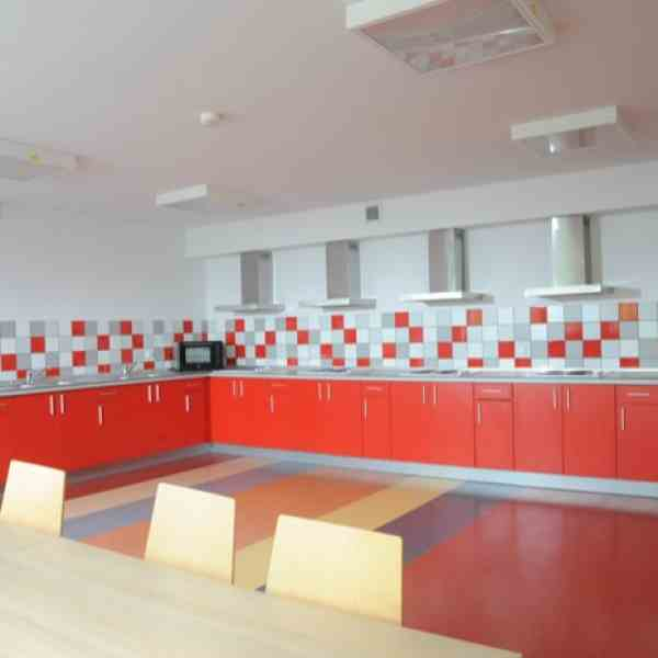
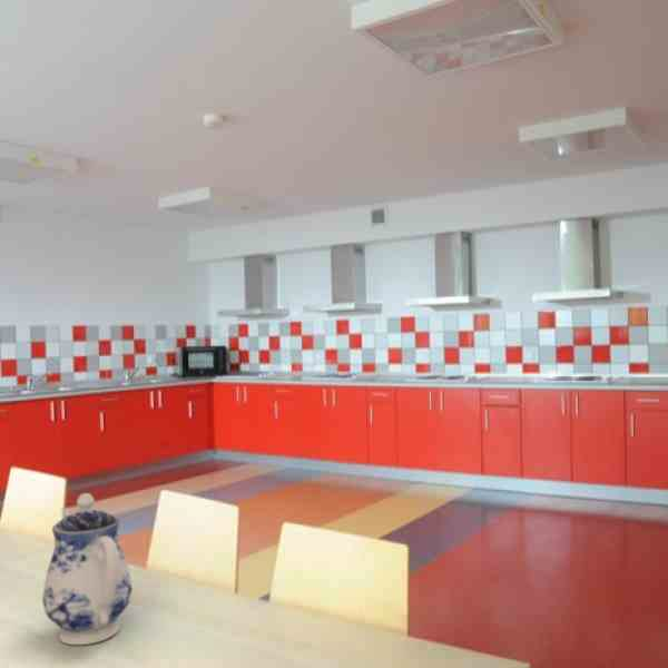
+ teapot [42,492,134,646]
